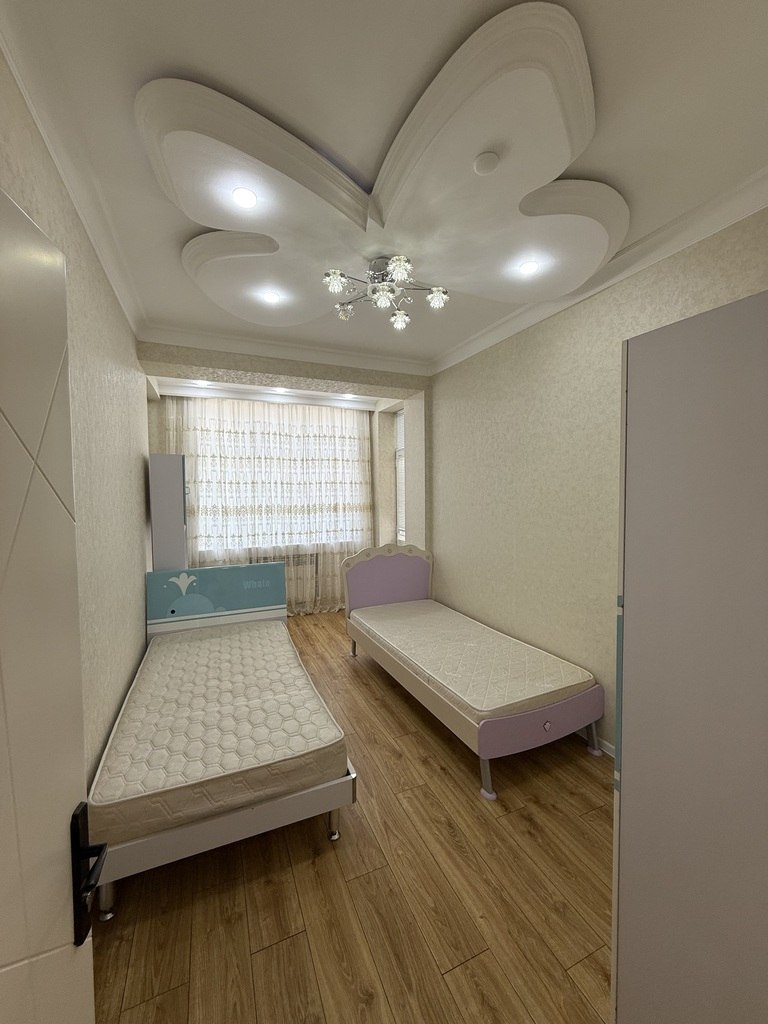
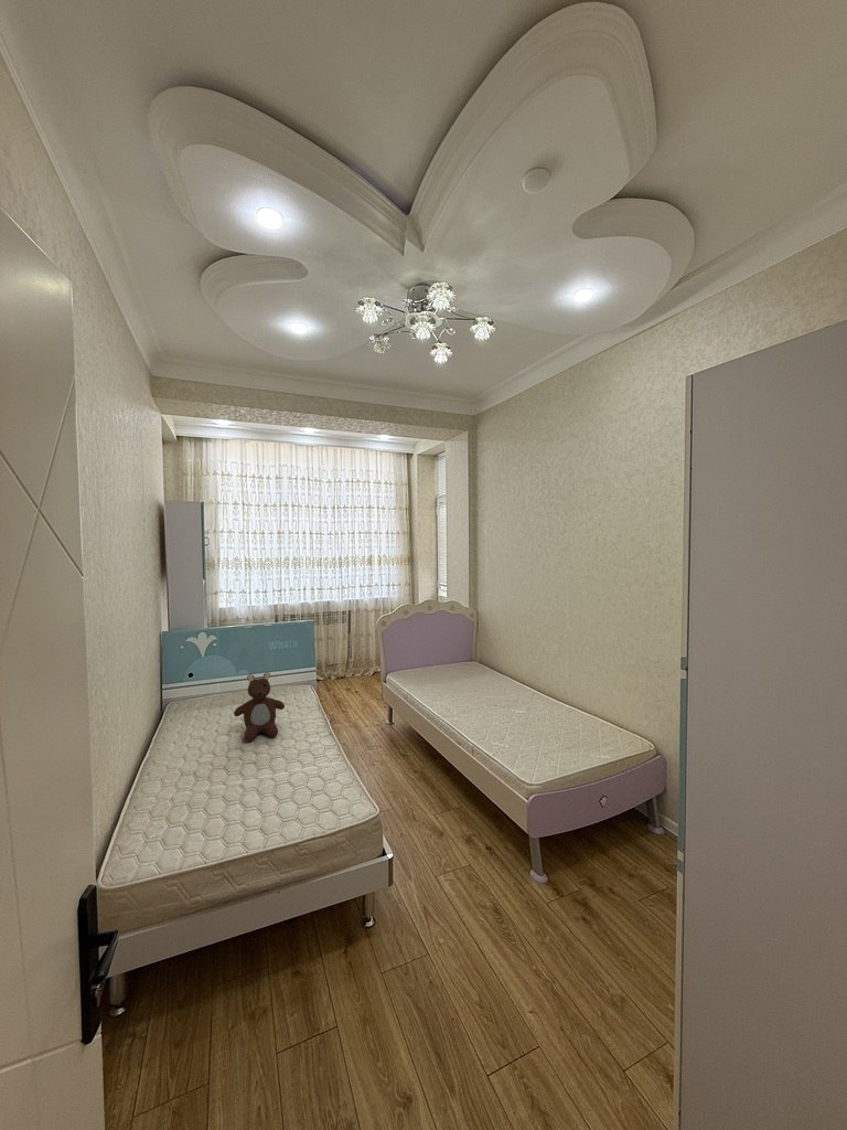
+ teddy bear [233,671,286,743]
